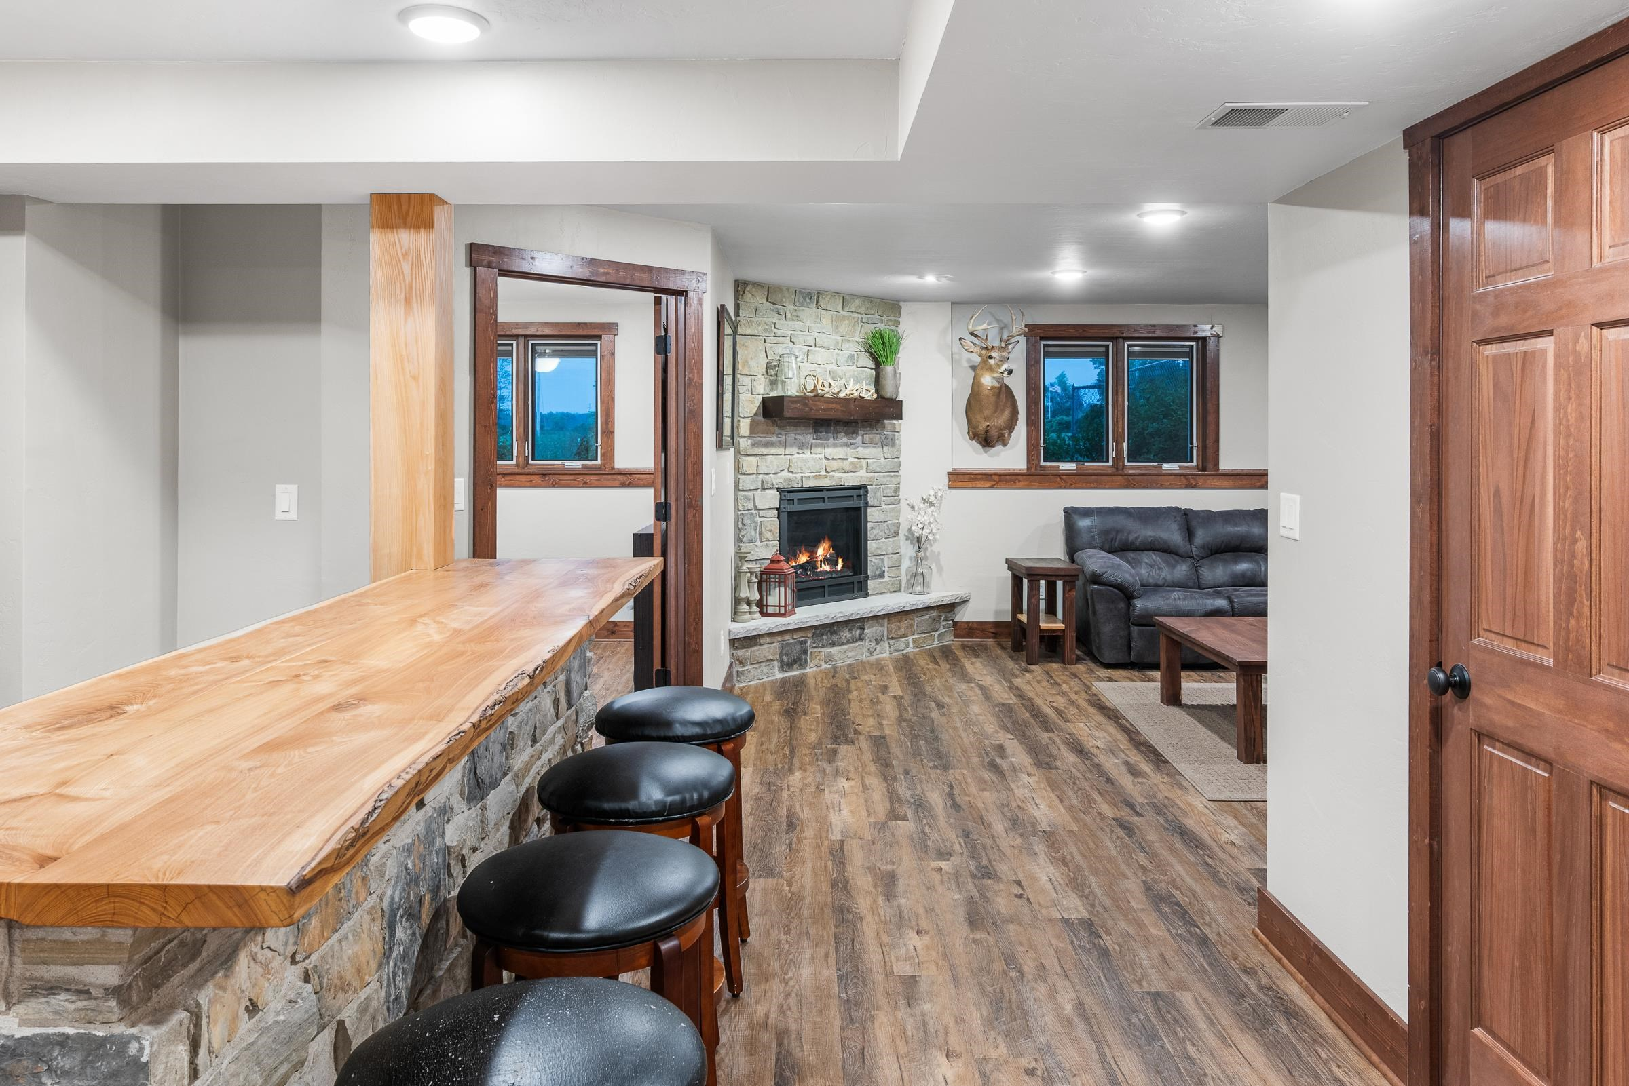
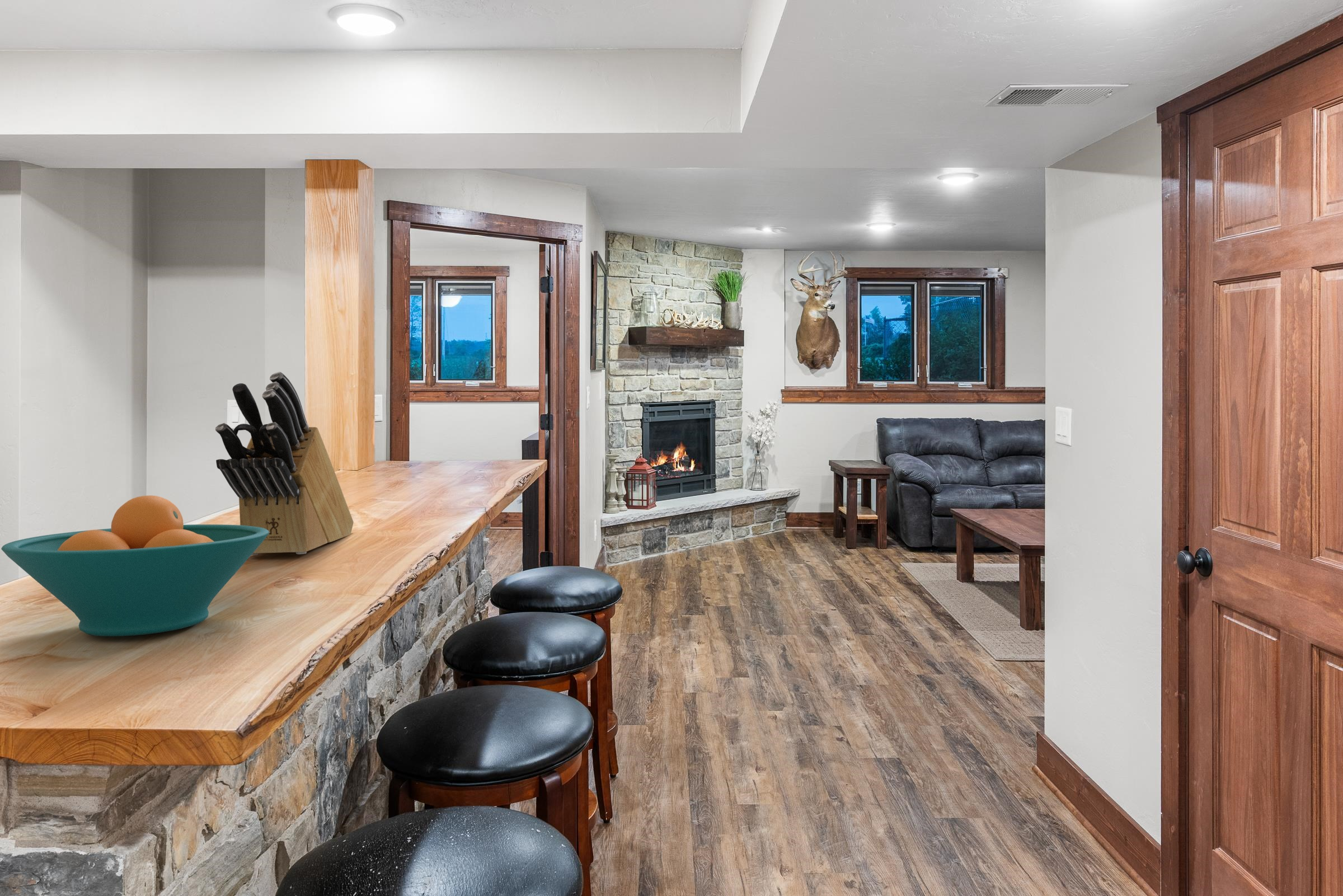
+ knife block [215,371,354,556]
+ fruit bowl [1,495,269,637]
